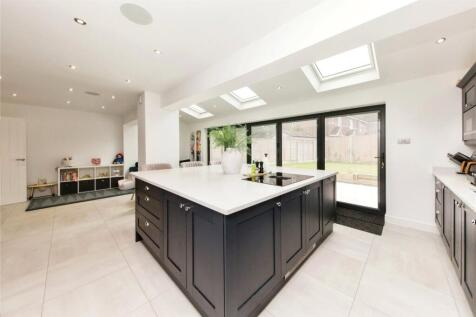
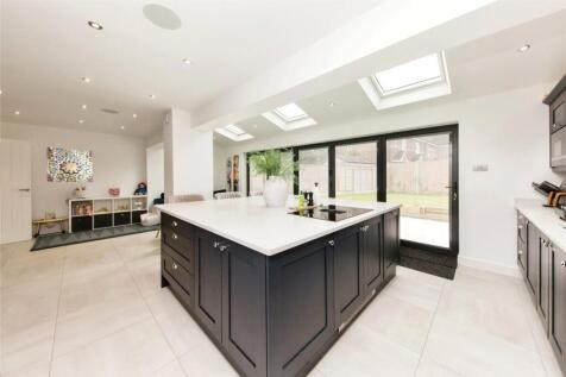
+ wall art [45,146,94,183]
